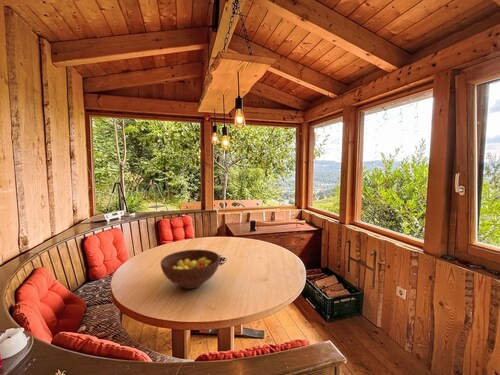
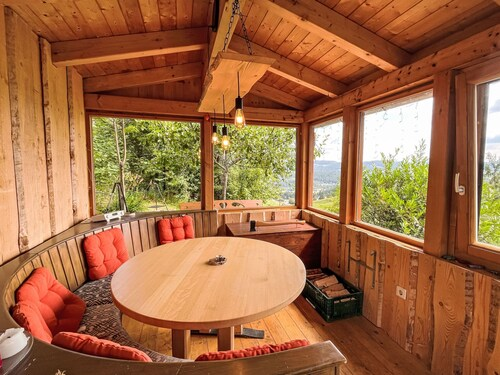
- fruit bowl [160,249,221,290]
